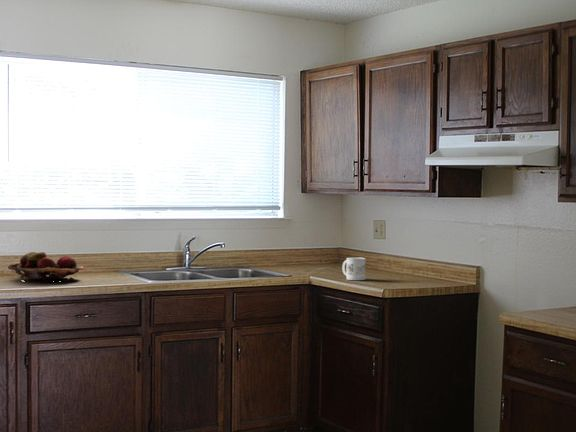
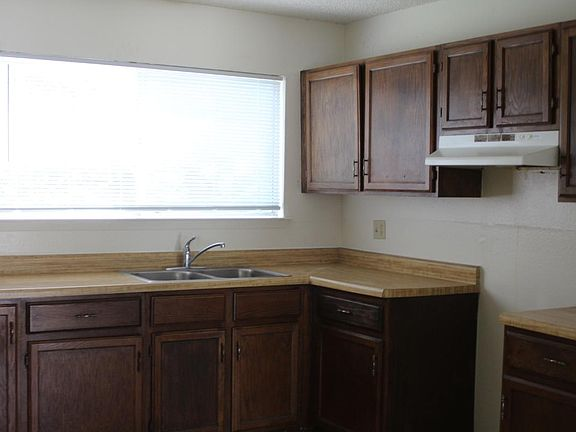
- fruit basket [7,251,84,283]
- mug [341,256,366,281]
